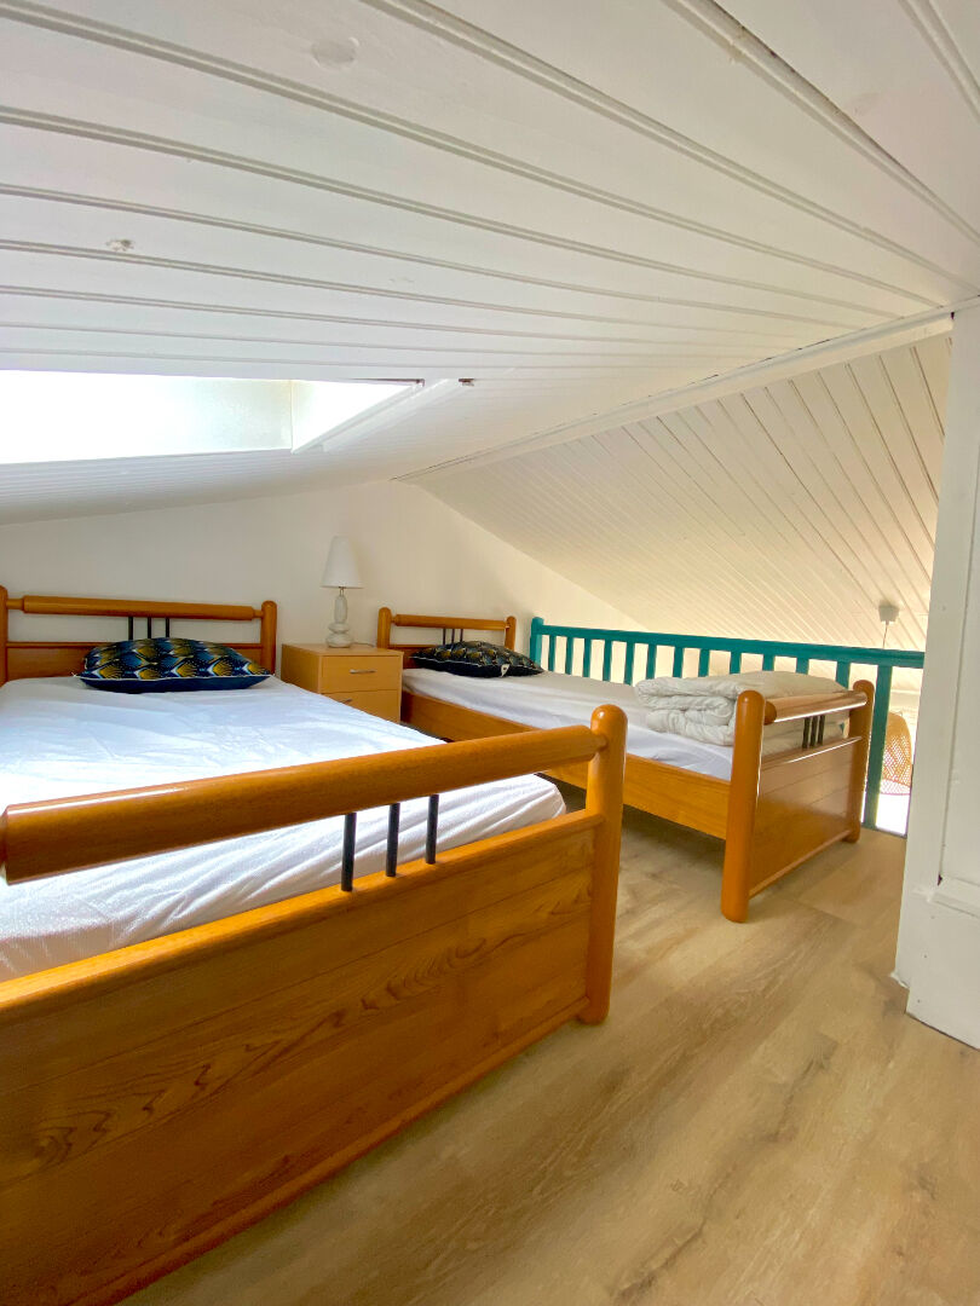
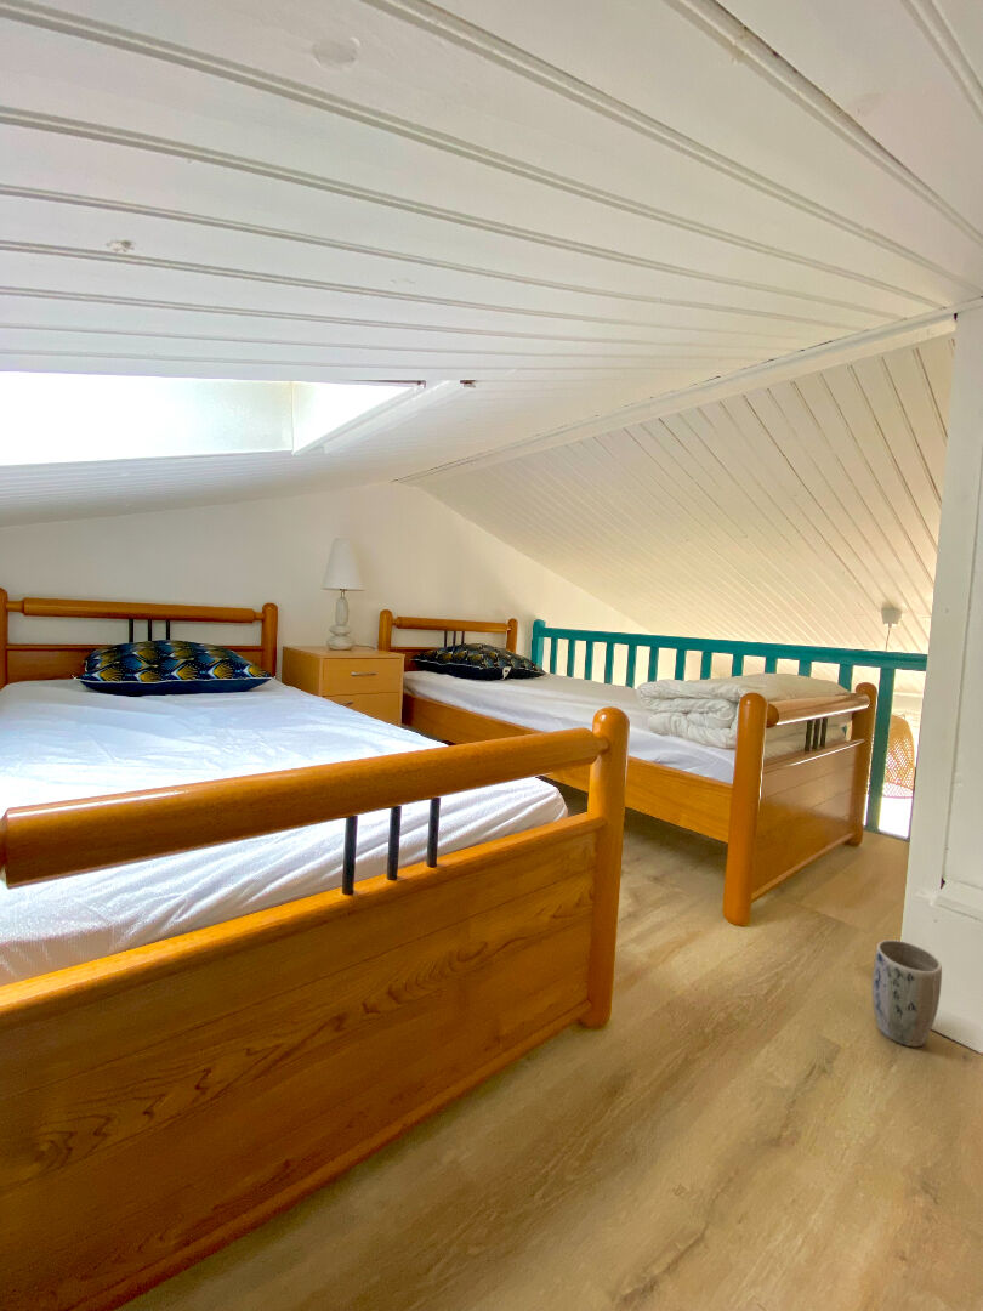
+ plant pot [870,938,943,1048]
